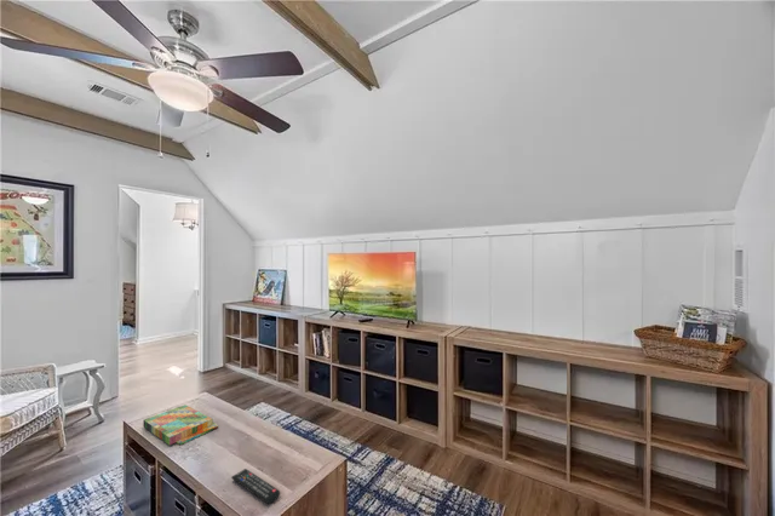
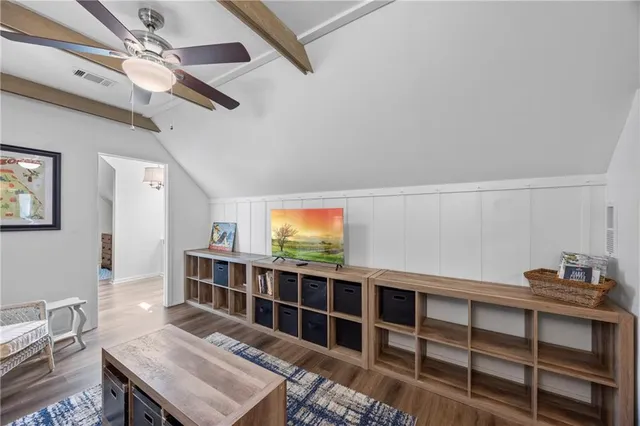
- remote control [230,468,281,505]
- board game [142,403,219,446]
